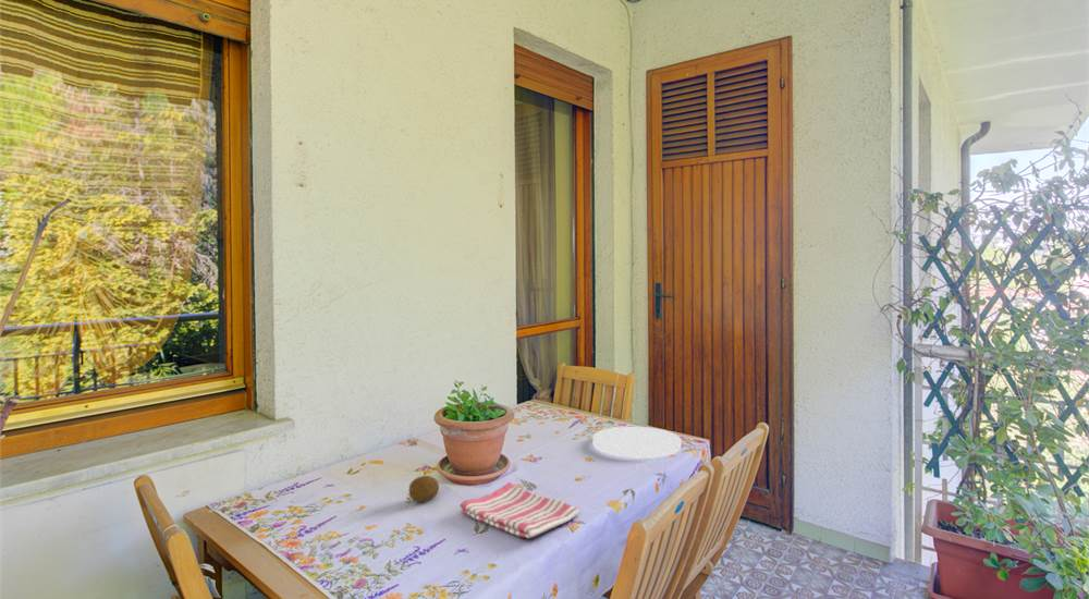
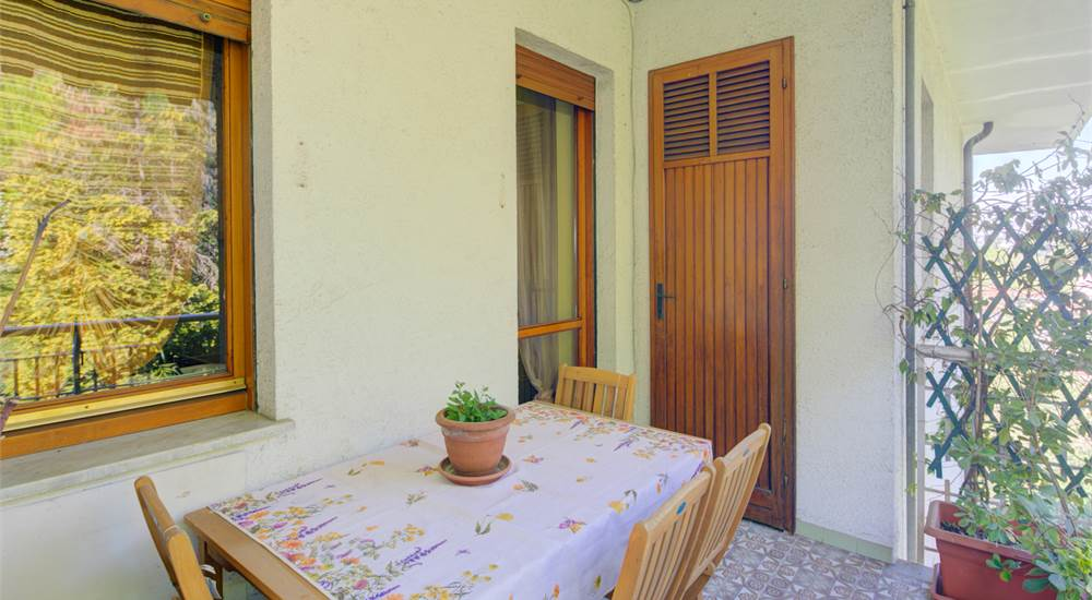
- dish towel [460,481,580,539]
- plate [592,426,682,460]
- fruit [408,475,440,503]
